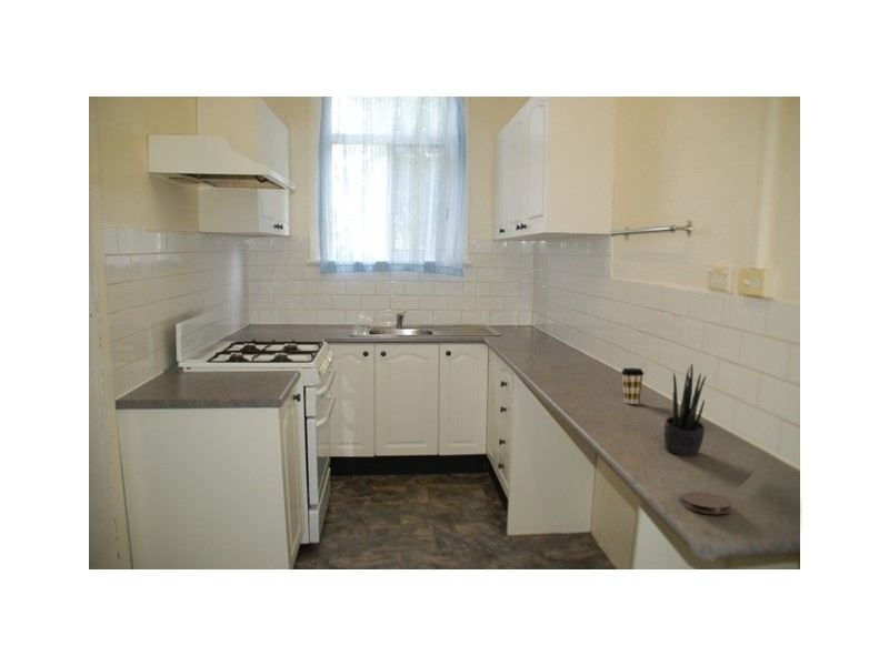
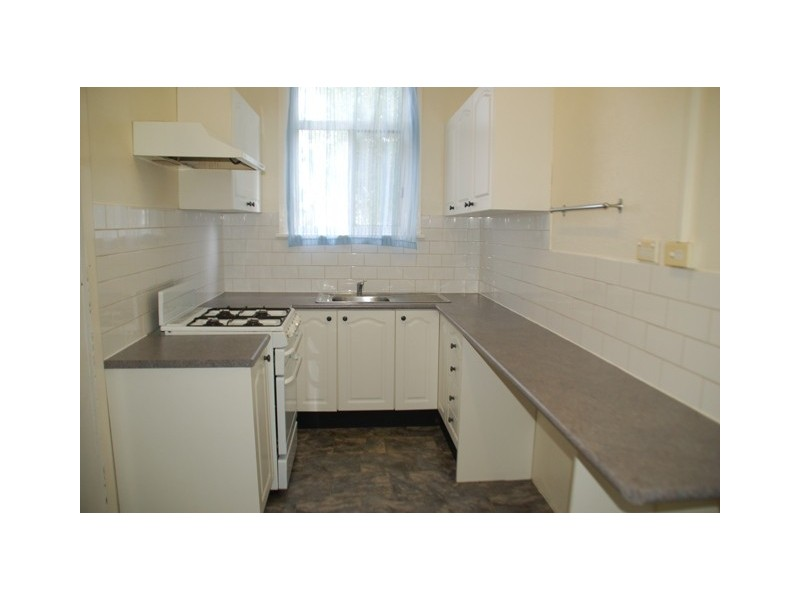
- potted plant [662,363,707,458]
- coaster [681,491,732,515]
- coffee cup [620,367,645,405]
